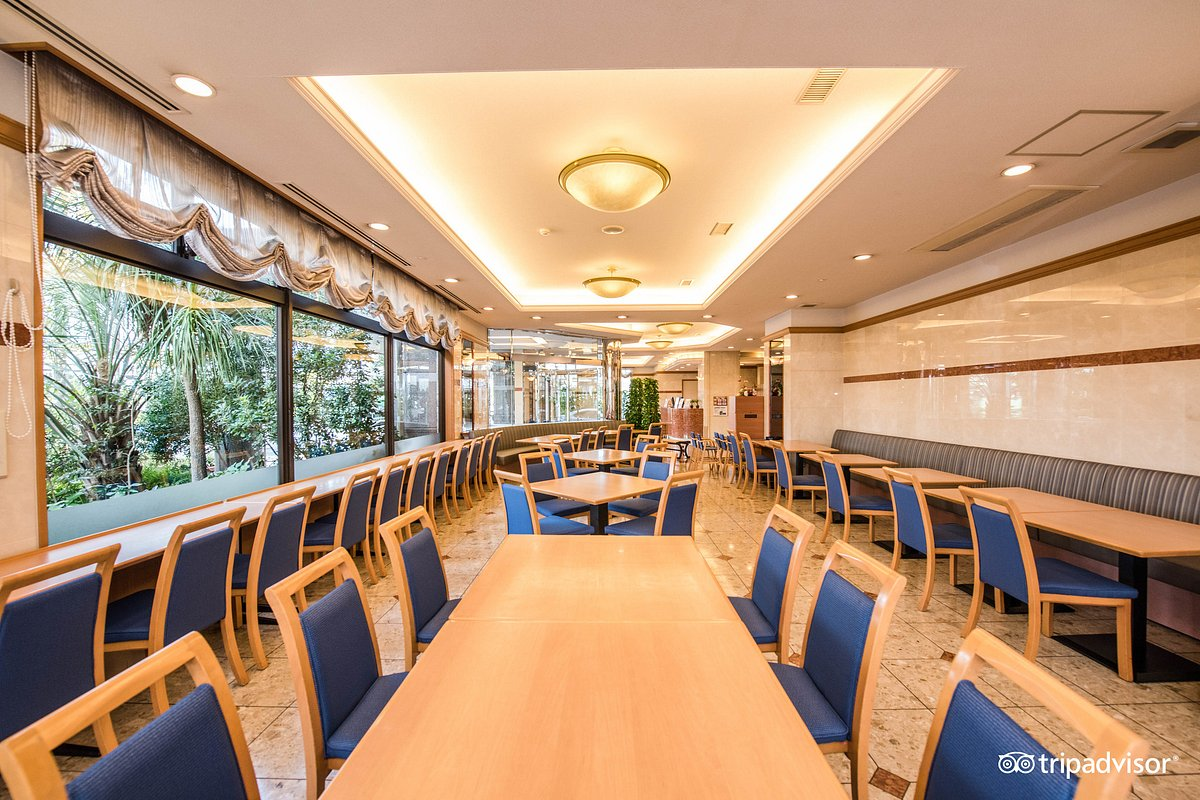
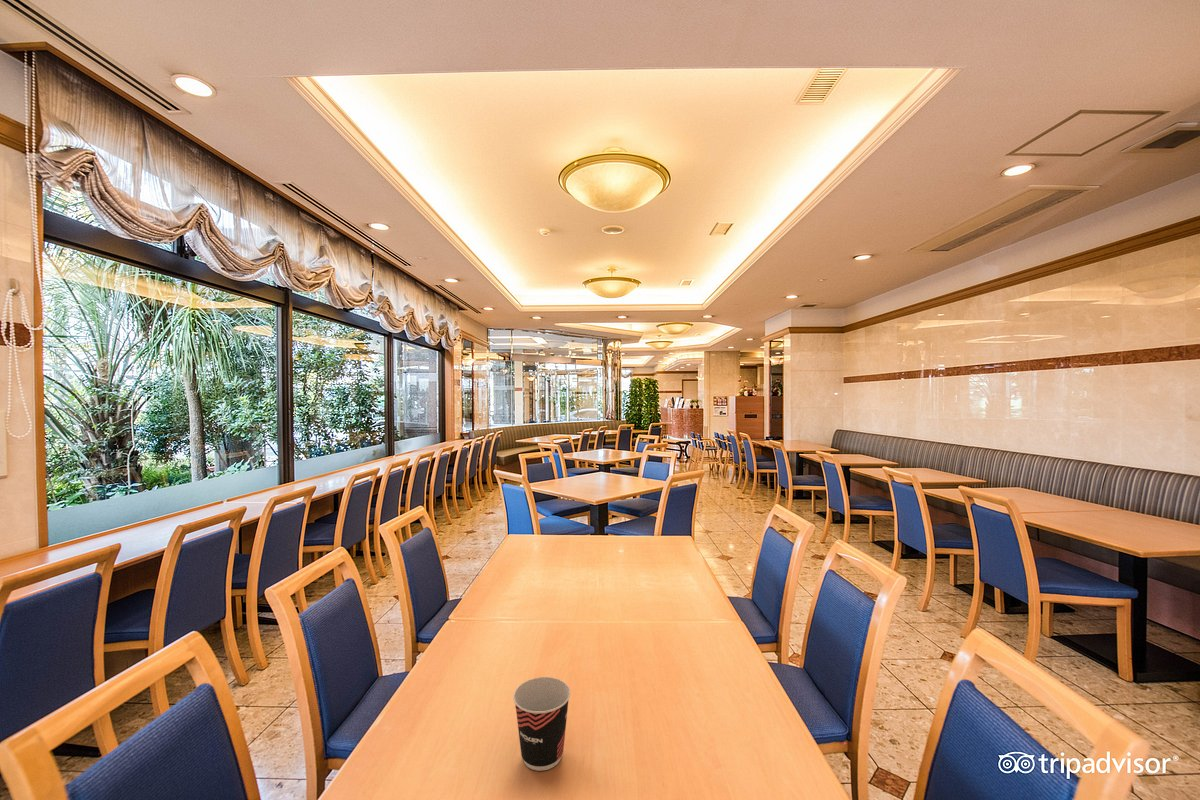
+ cup [512,676,571,772]
